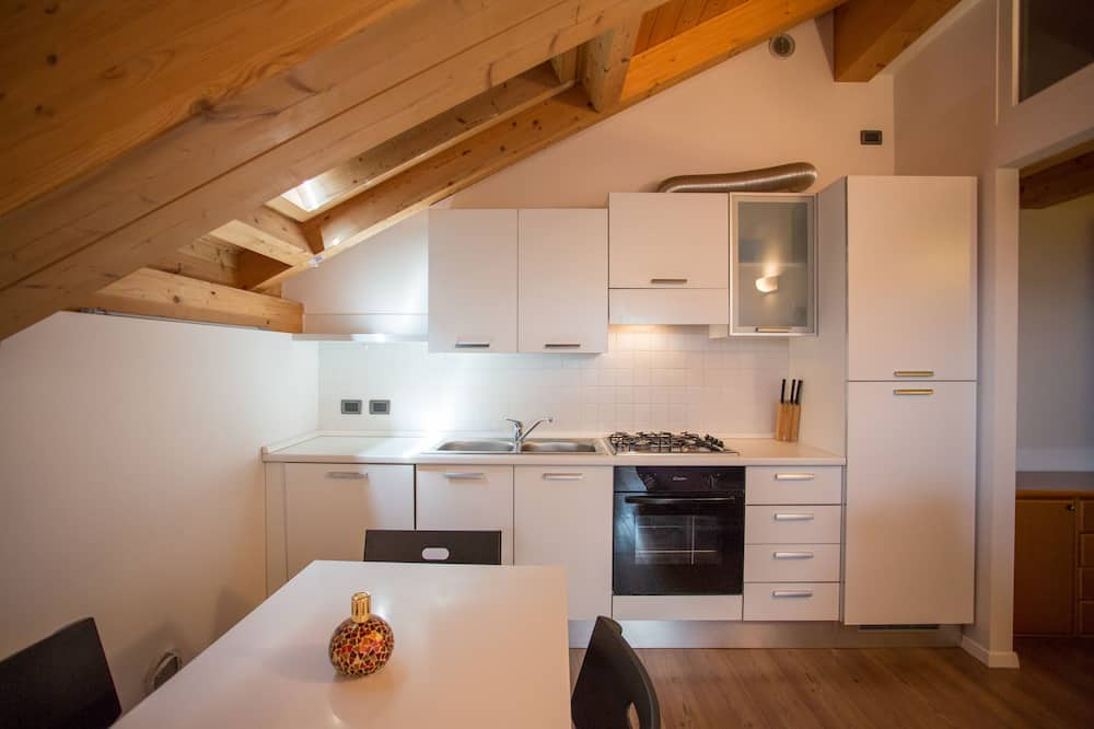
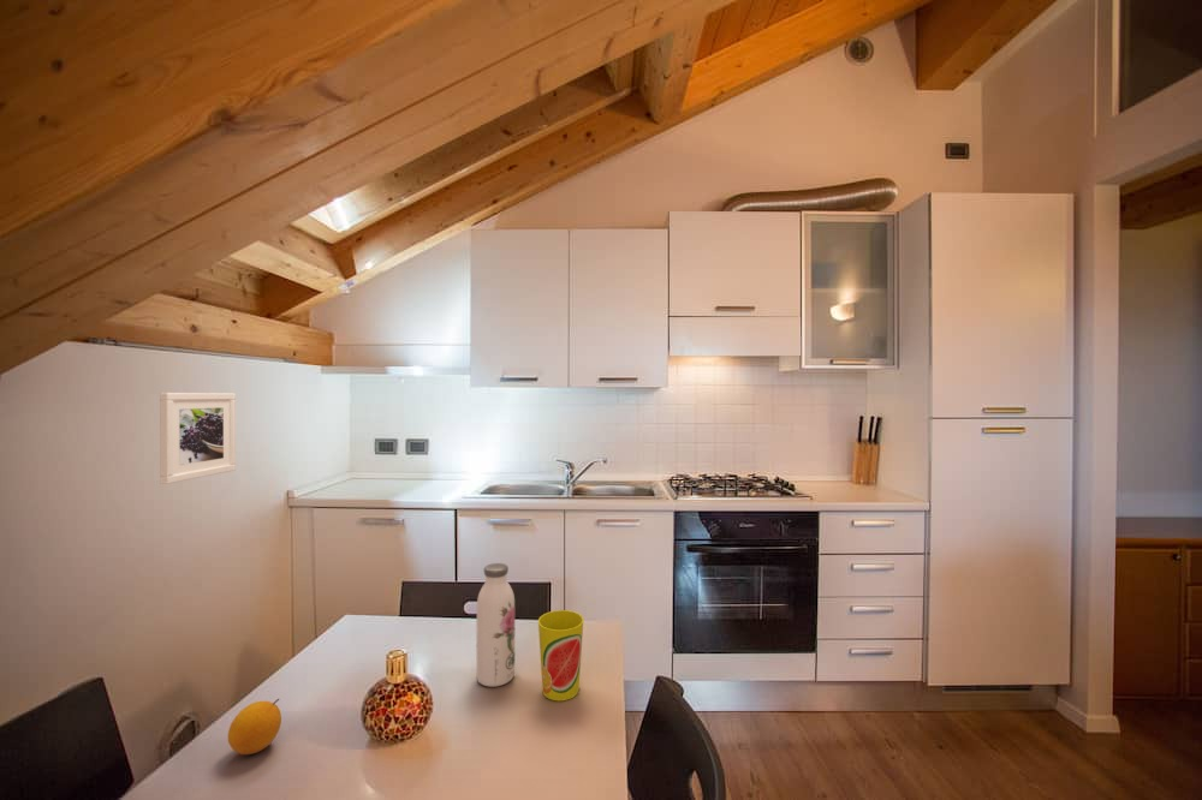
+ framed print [159,392,237,485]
+ cup [537,609,585,702]
+ water bottle [476,562,516,688]
+ fruit [227,698,282,756]
